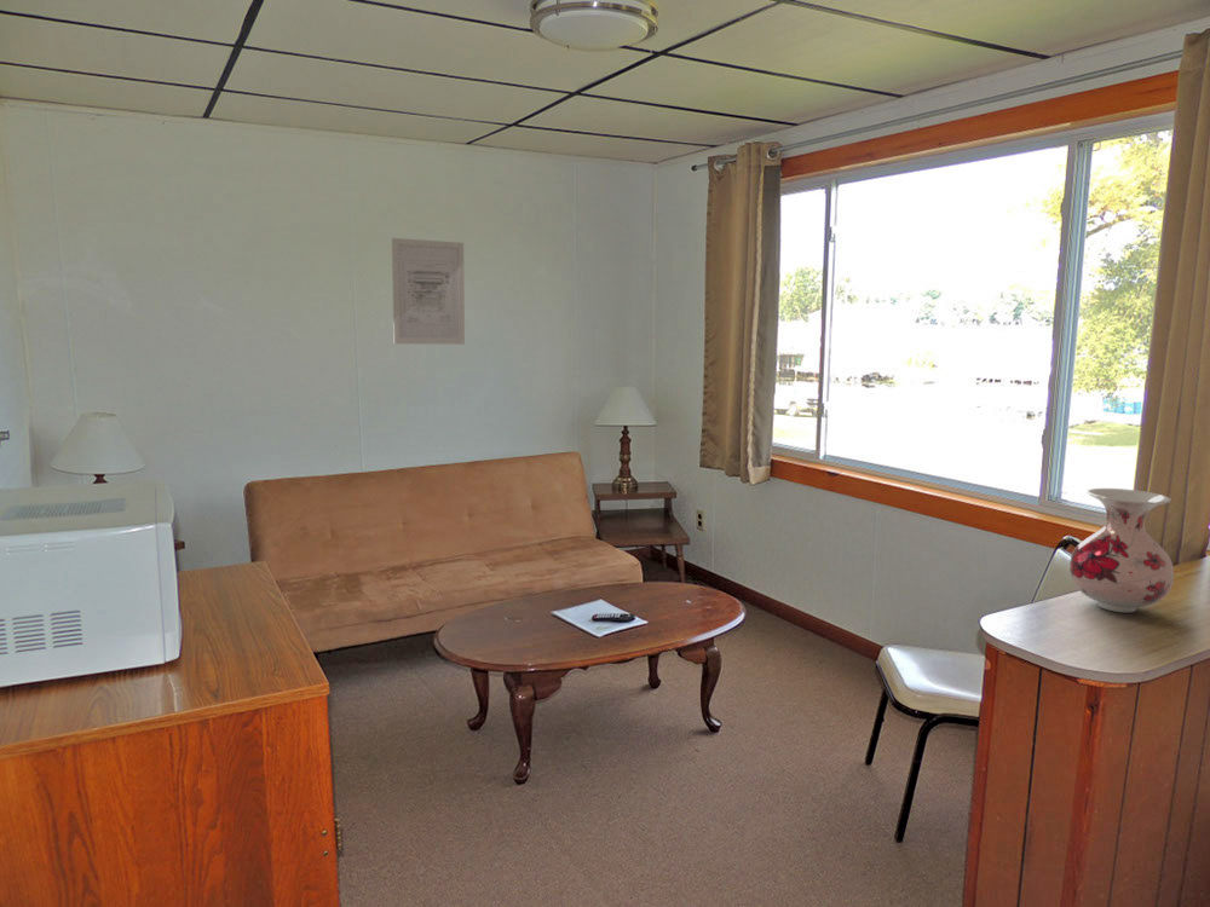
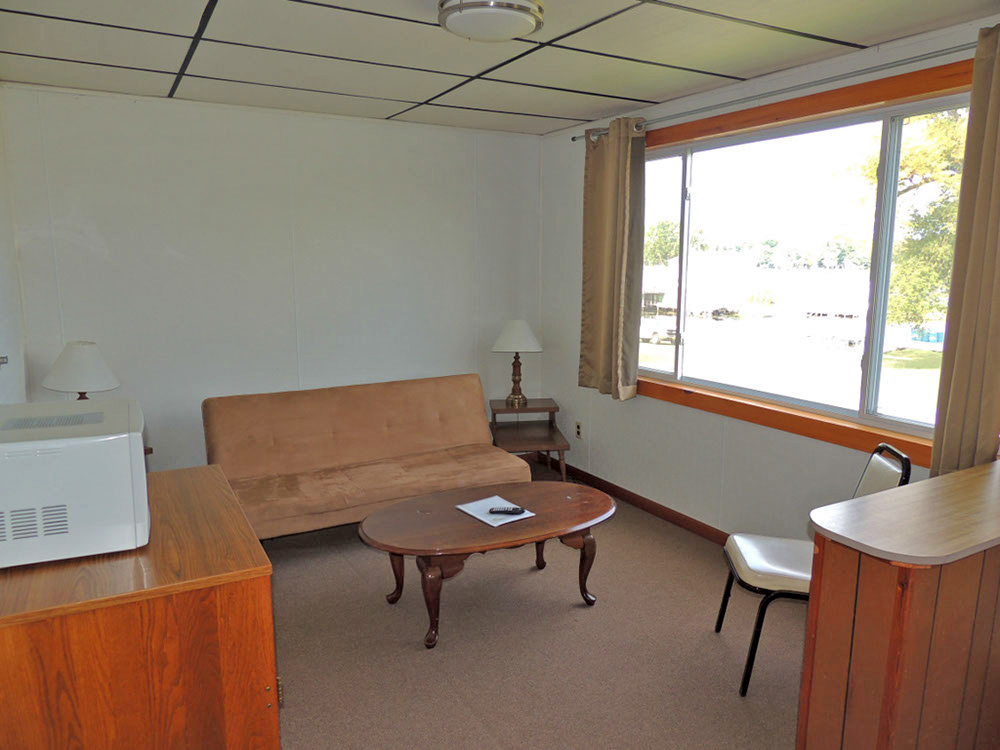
- vase [1068,487,1175,613]
- wall art [391,237,466,346]
